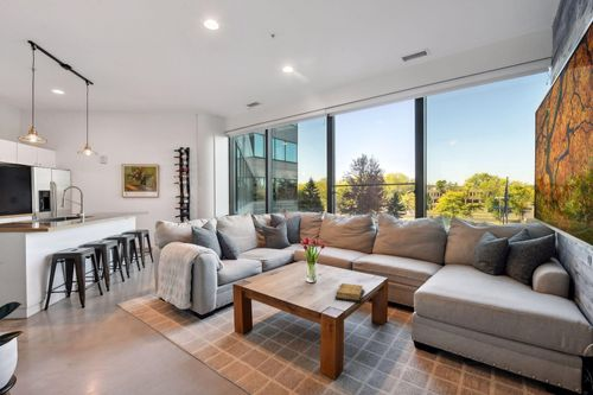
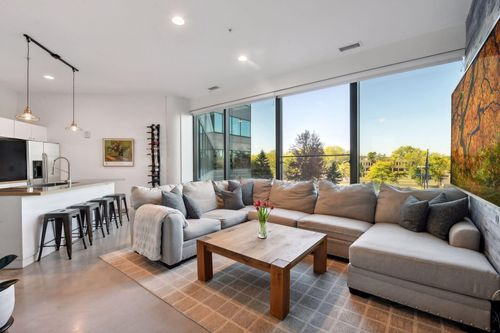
- diary [333,282,365,304]
